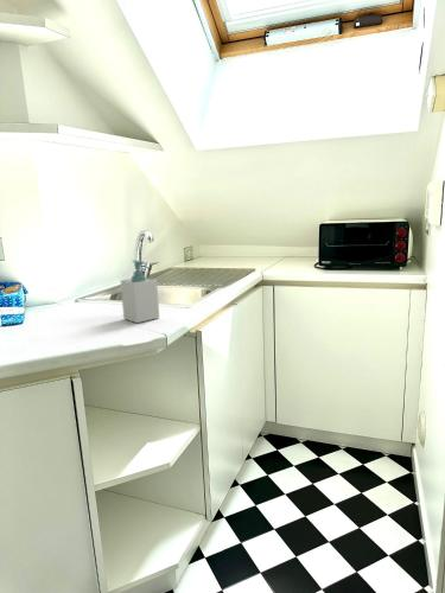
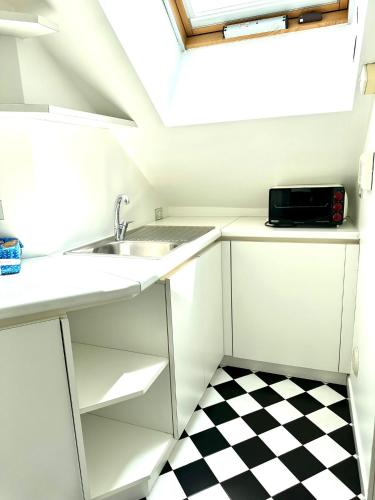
- soap bottle [120,260,160,324]
